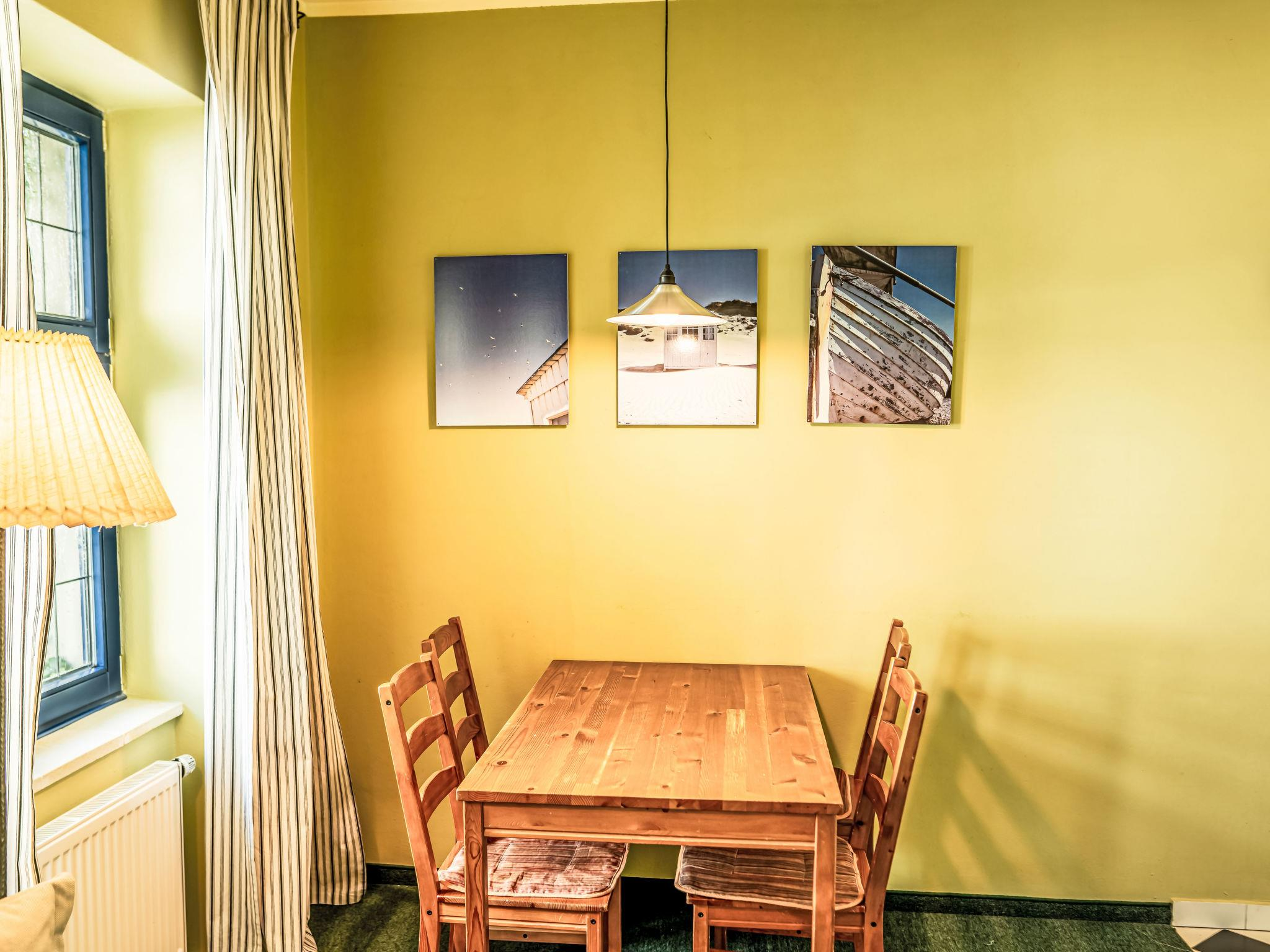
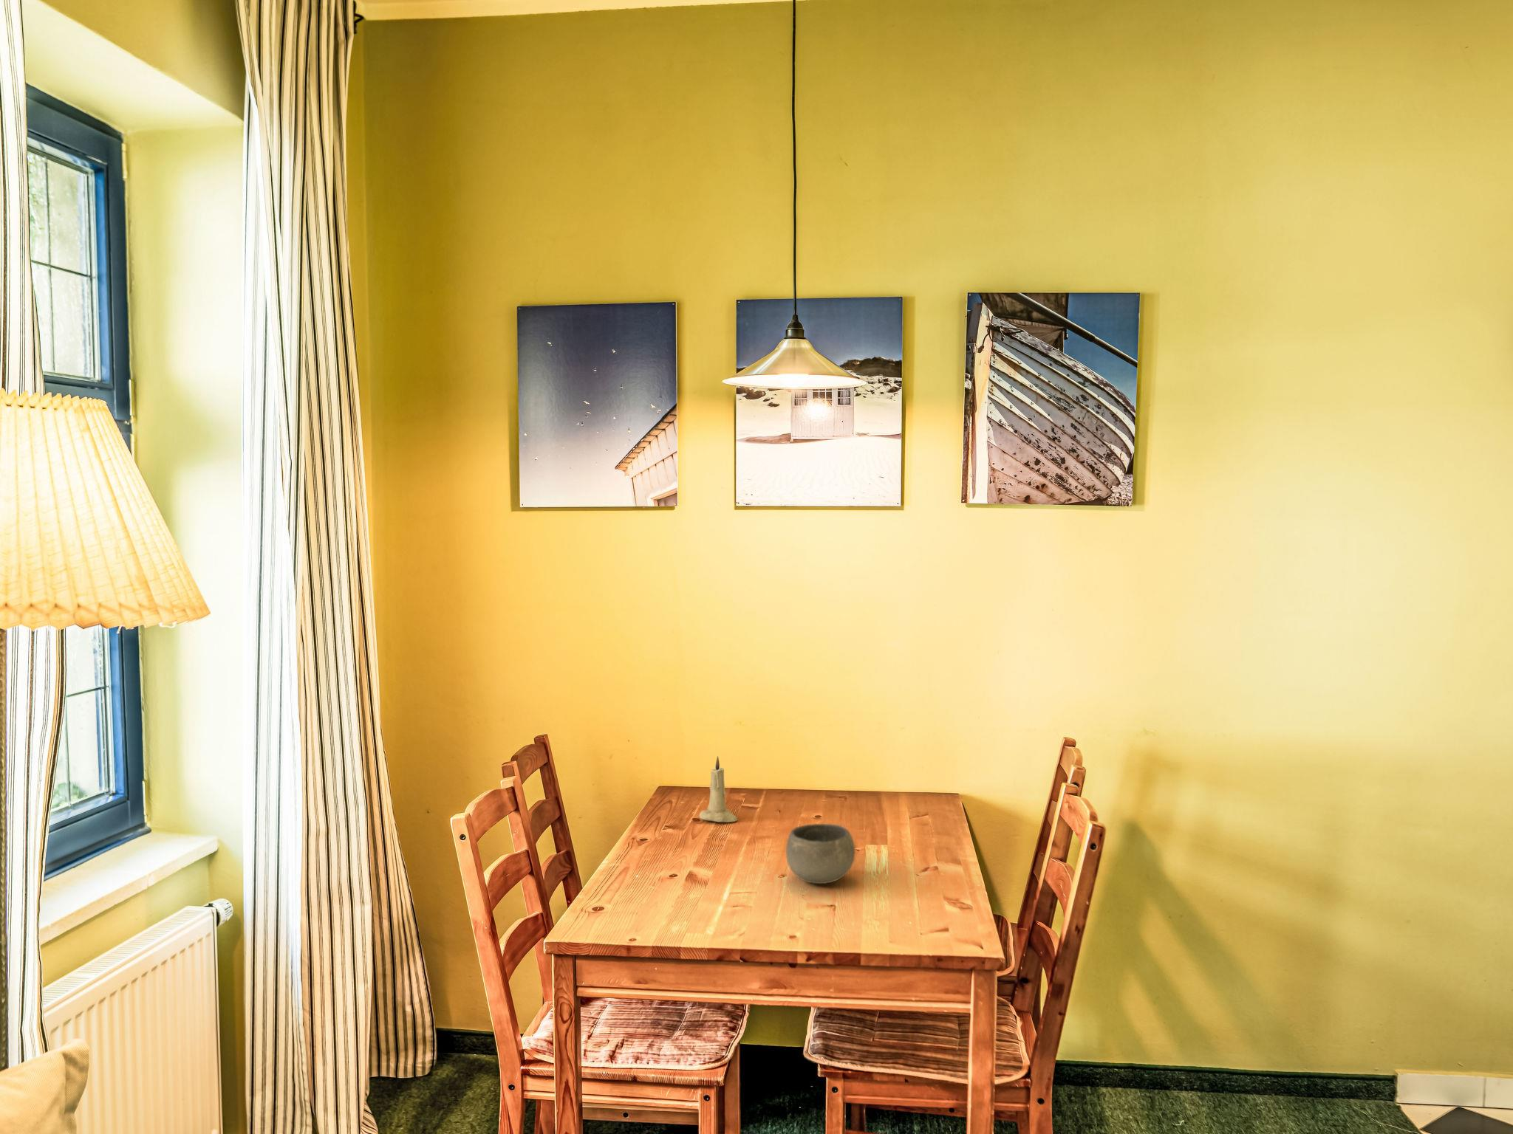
+ bowl [785,823,855,885]
+ candle [699,755,737,823]
